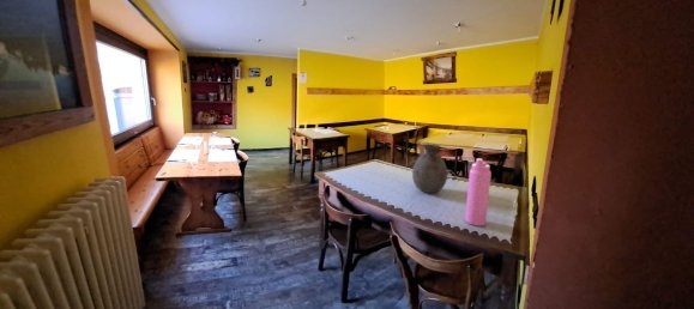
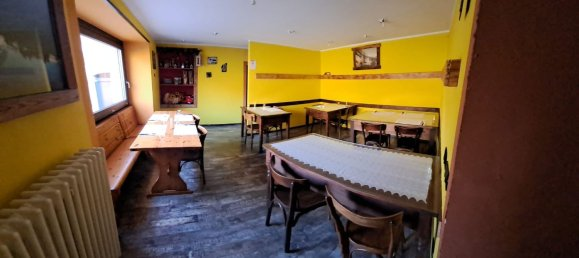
- water bottle [464,157,493,228]
- vase [411,143,448,194]
